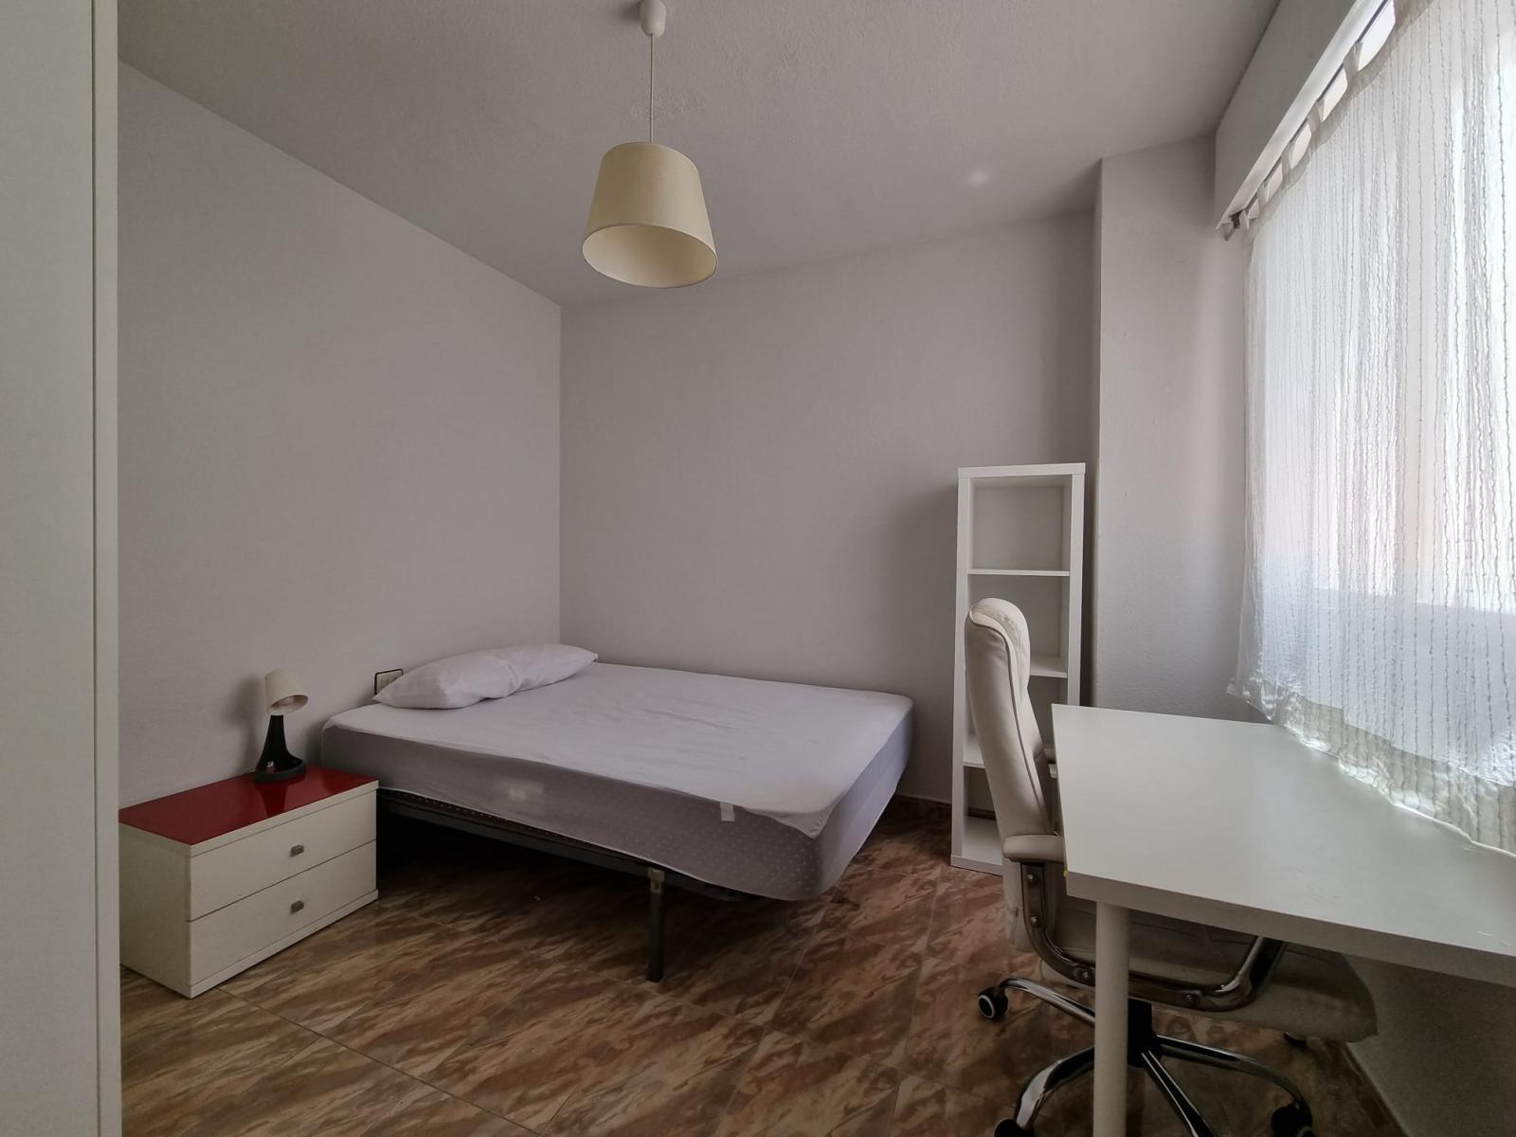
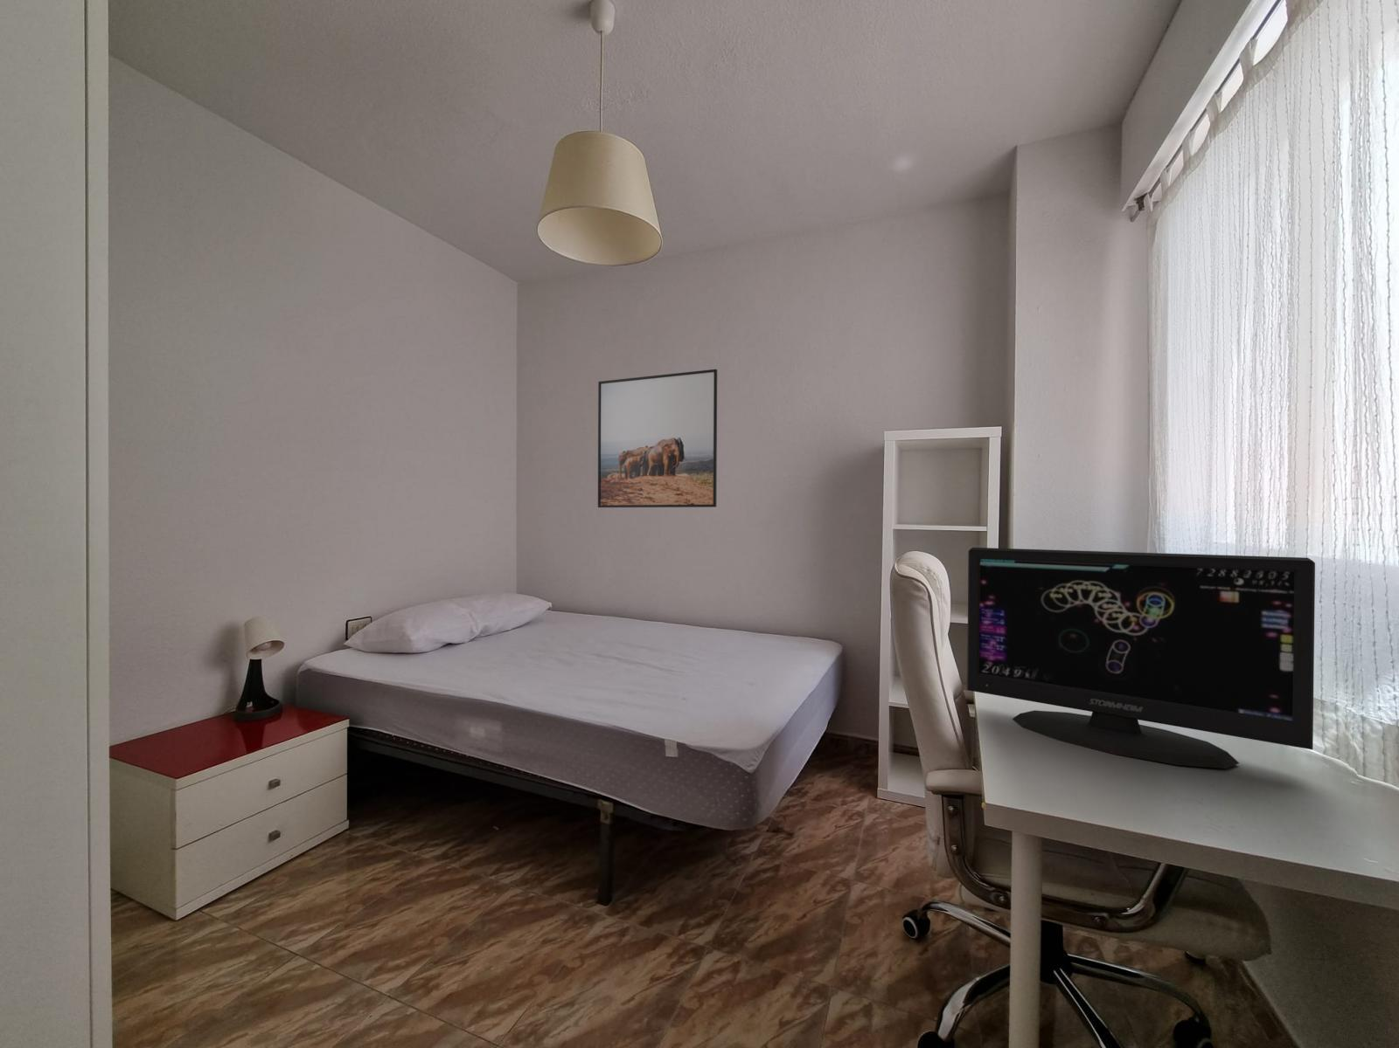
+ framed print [597,369,718,509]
+ computer monitor [966,547,1316,769]
